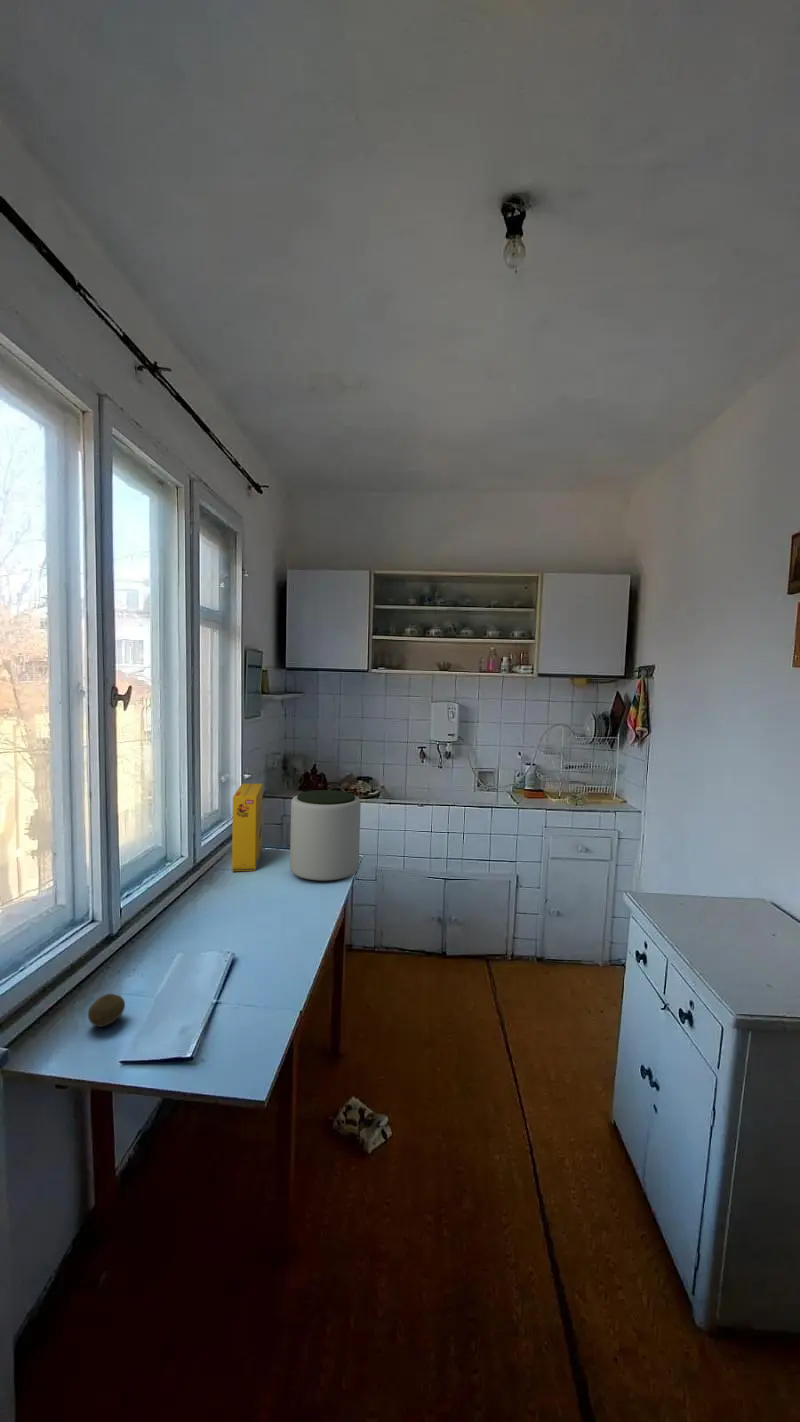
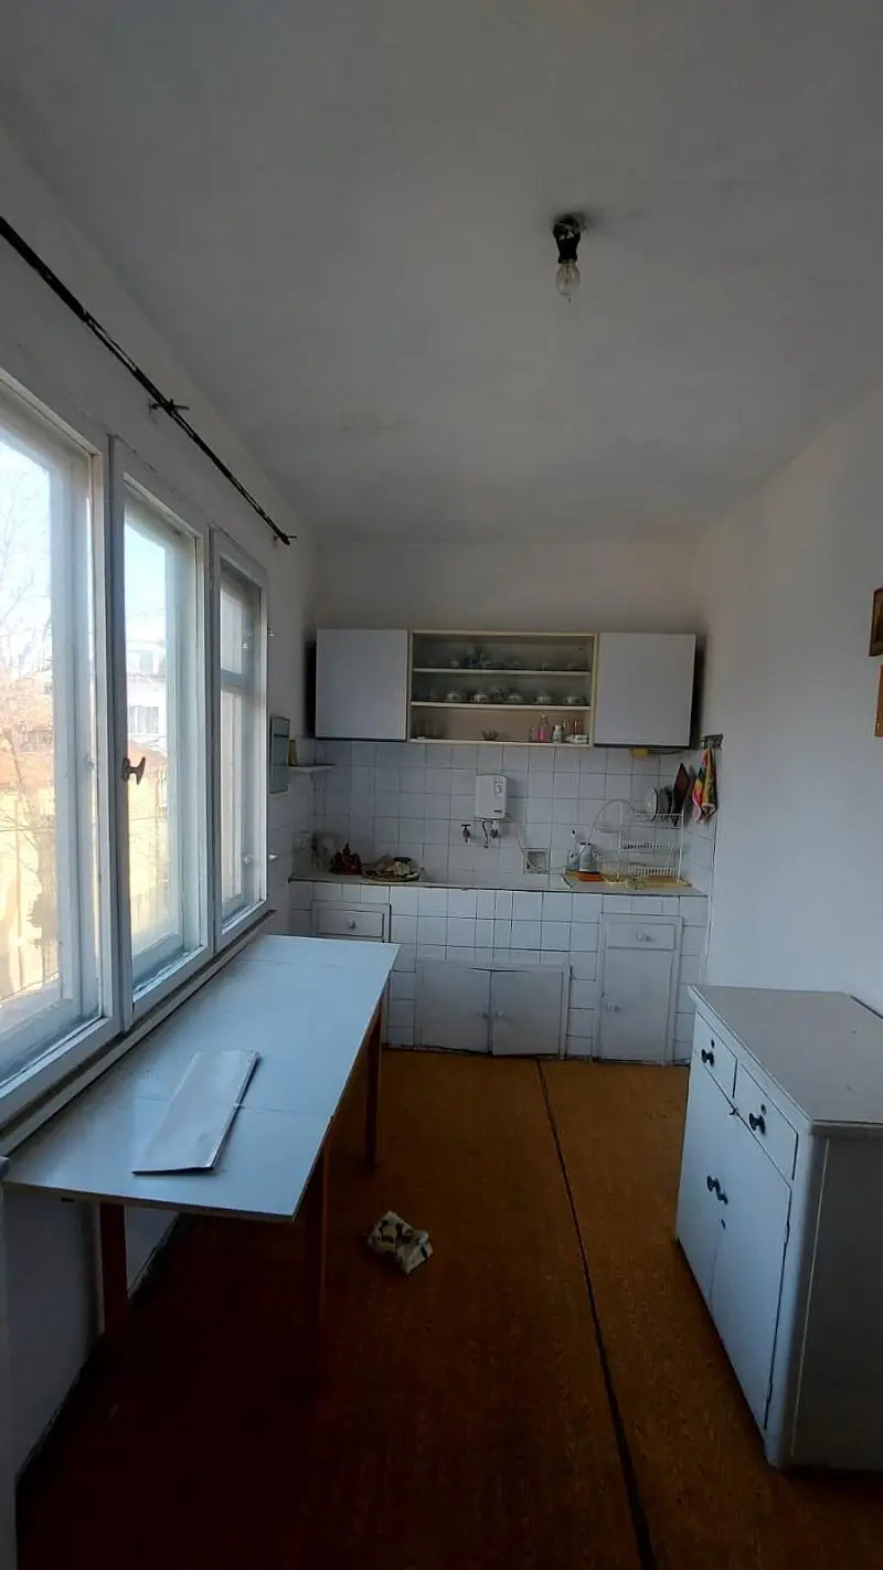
- fruit [87,993,126,1028]
- plant pot [289,789,362,883]
- cereal box [231,783,264,872]
